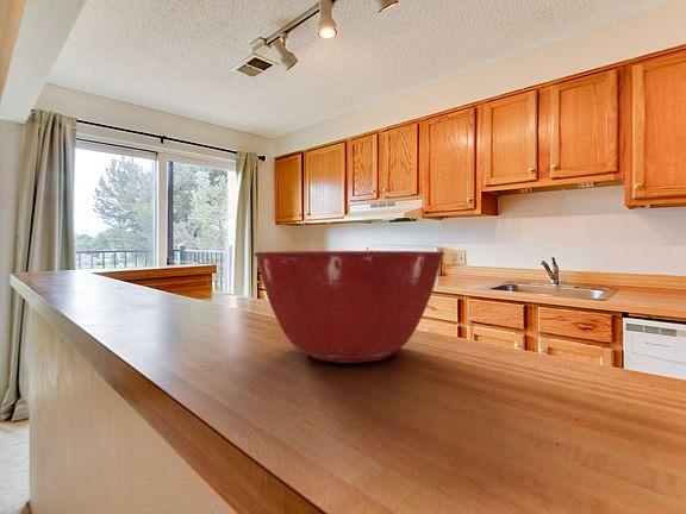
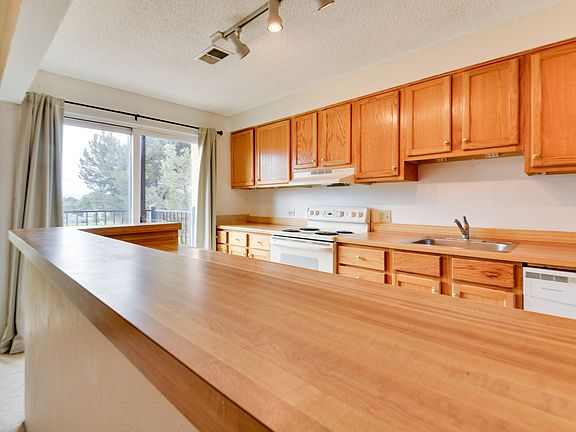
- mixing bowl [252,250,445,364]
